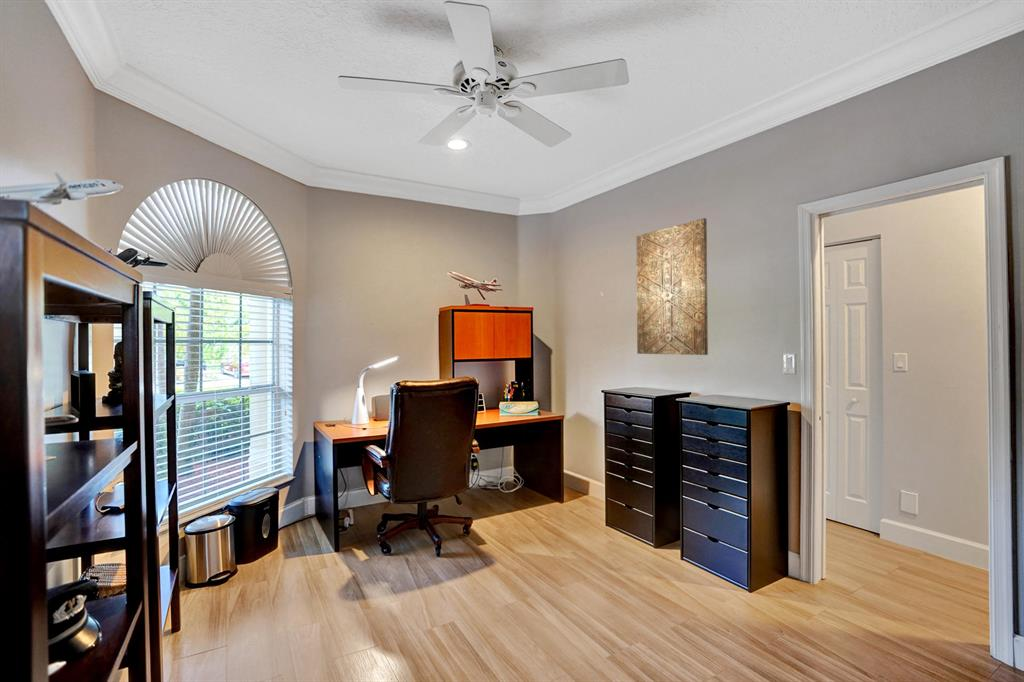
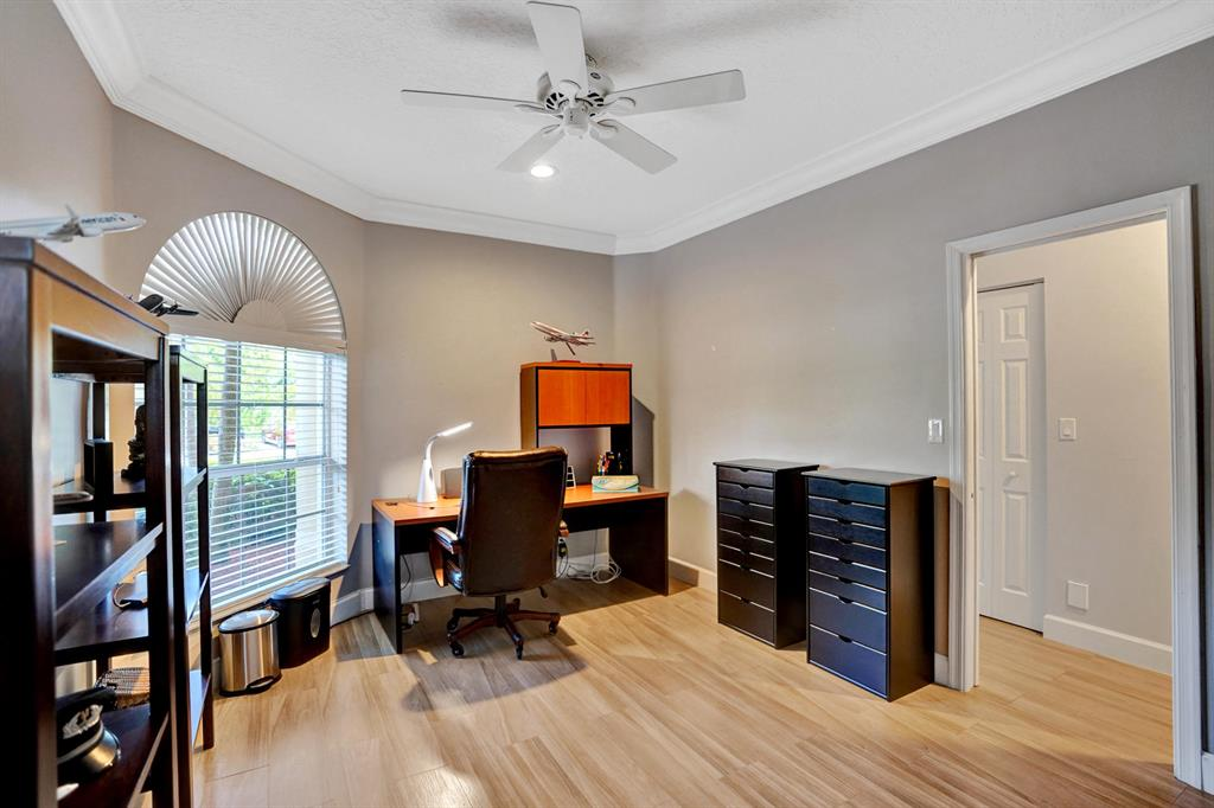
- wall art [635,217,709,356]
